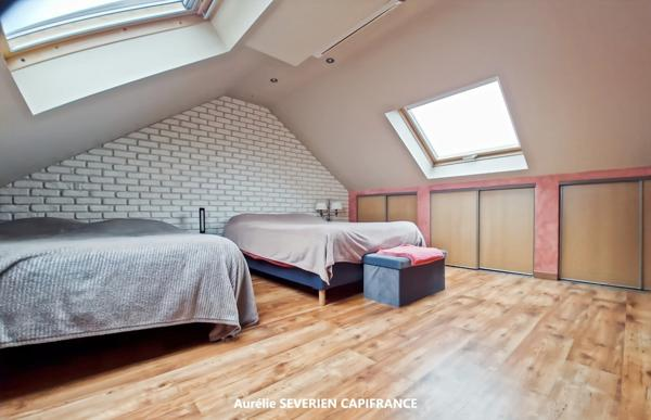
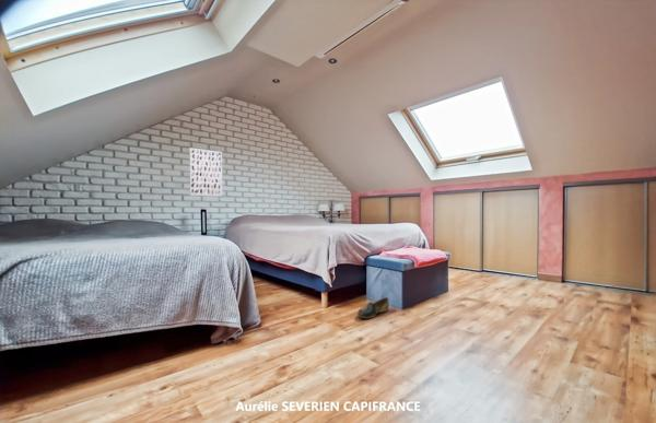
+ shoe [356,296,390,319]
+ wall art [188,146,224,198]
